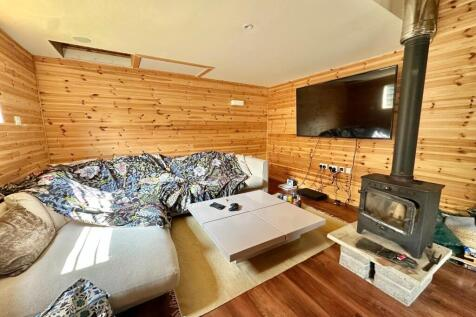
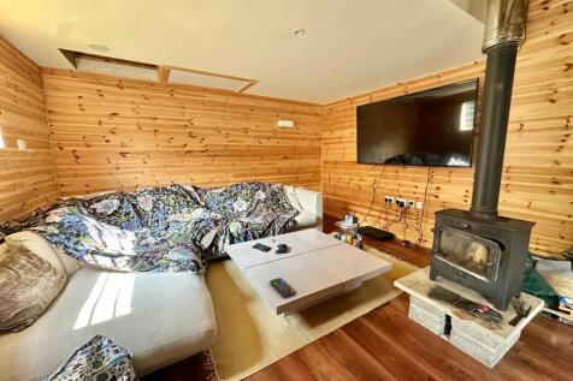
+ remote control [268,276,297,299]
